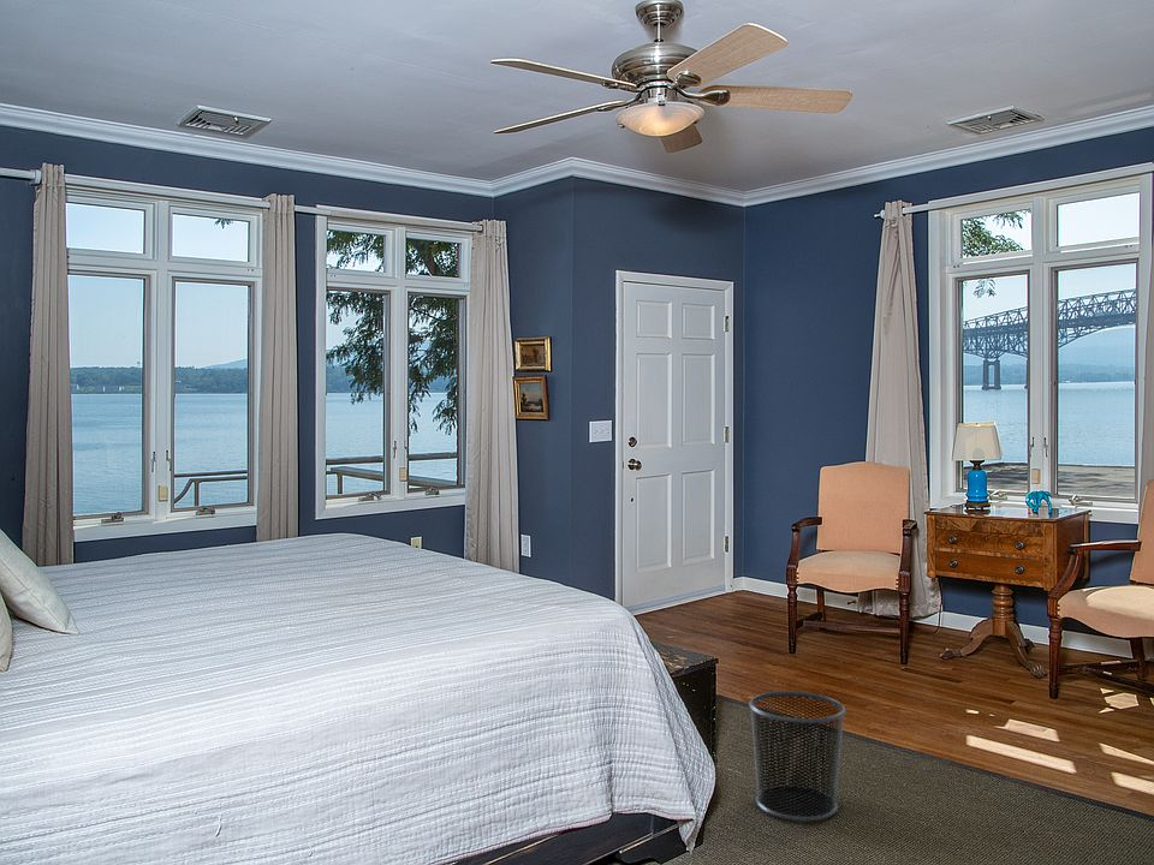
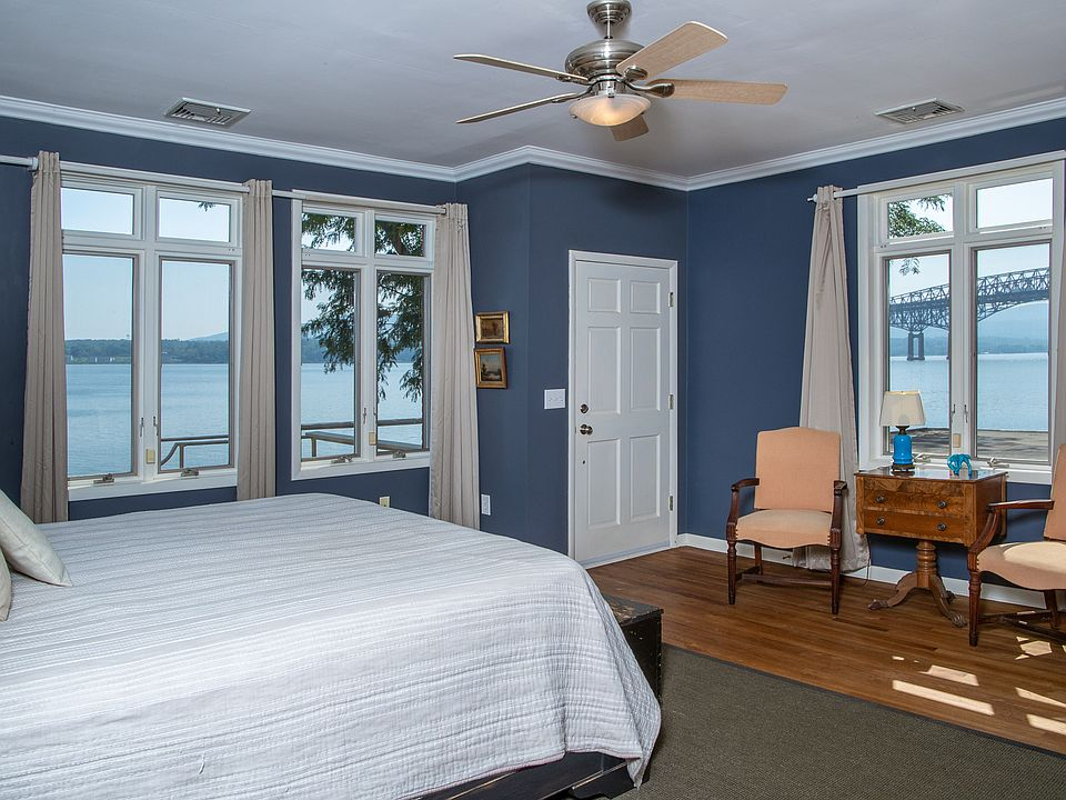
- waste bin [748,690,847,822]
